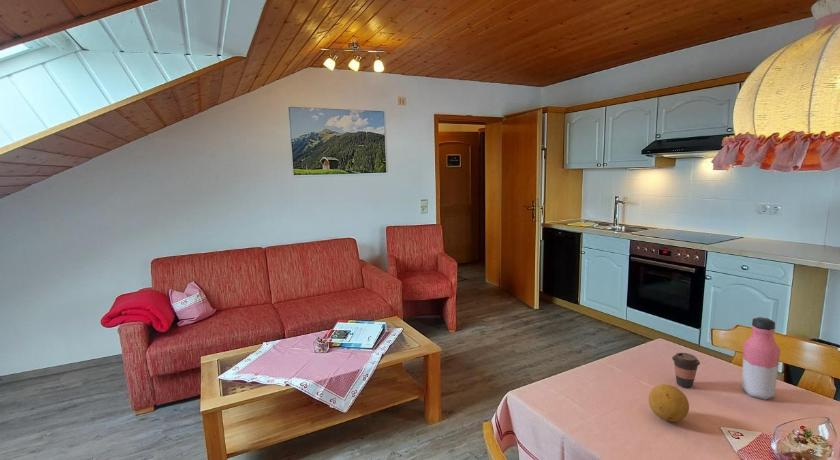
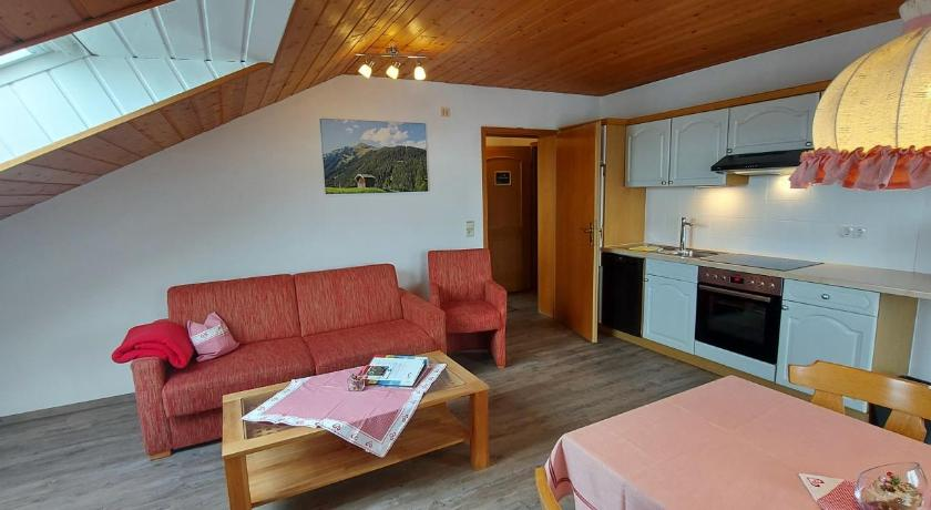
- coffee cup [671,352,701,389]
- fruit [648,383,690,423]
- water bottle [740,316,781,401]
